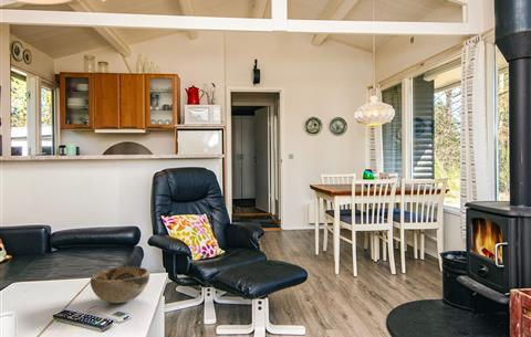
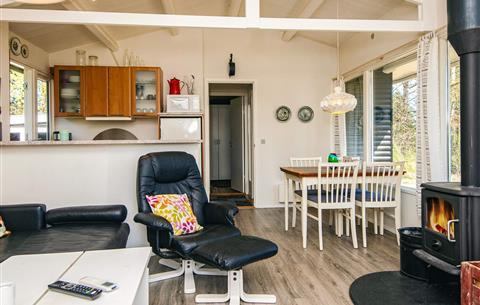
- decorative bowl [90,266,150,304]
